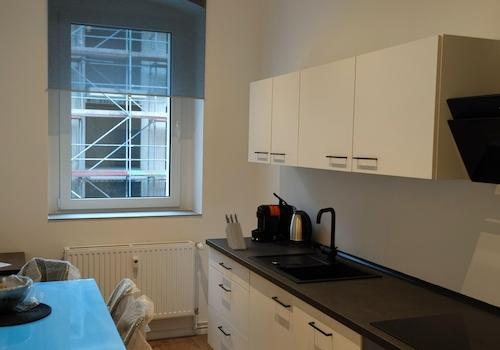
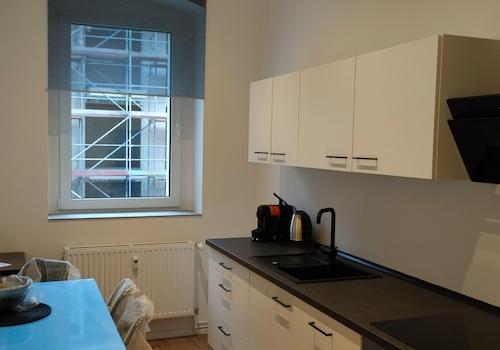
- knife block [224,213,247,251]
